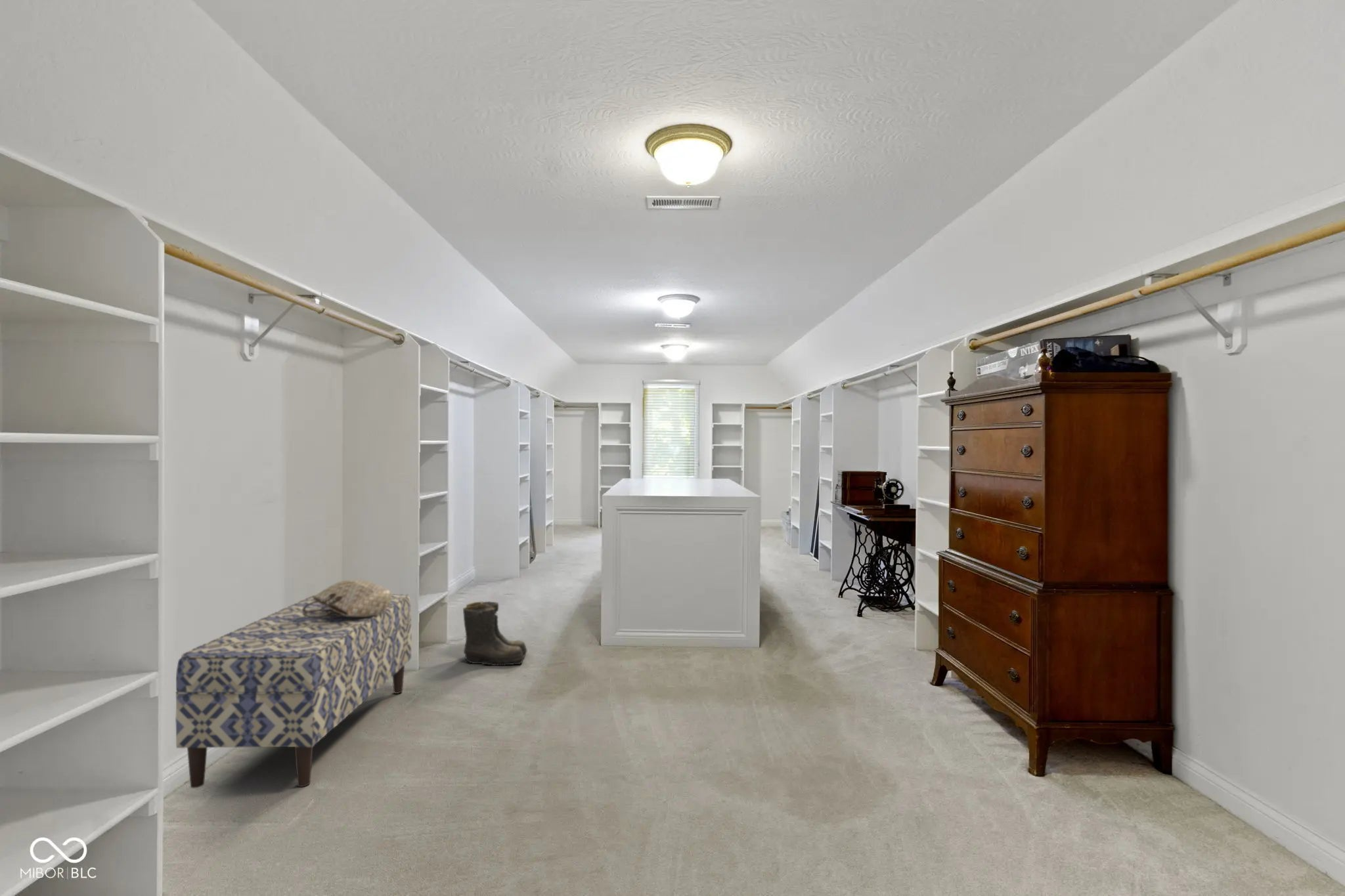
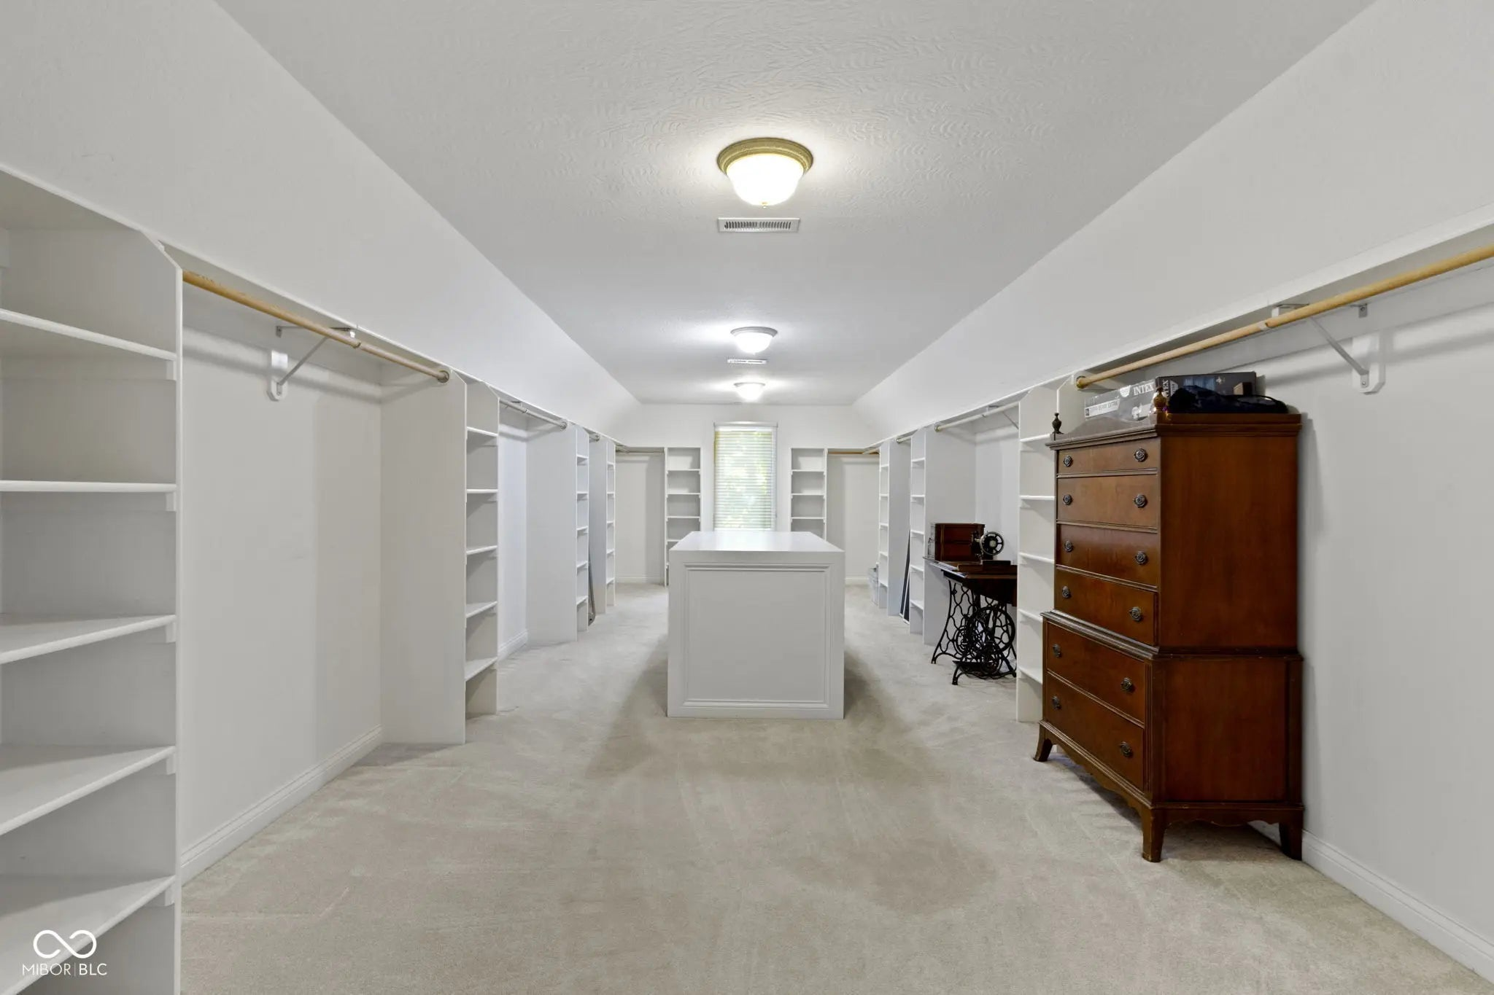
- bench [175,593,412,789]
- handbag [302,579,392,618]
- boots [462,601,528,666]
